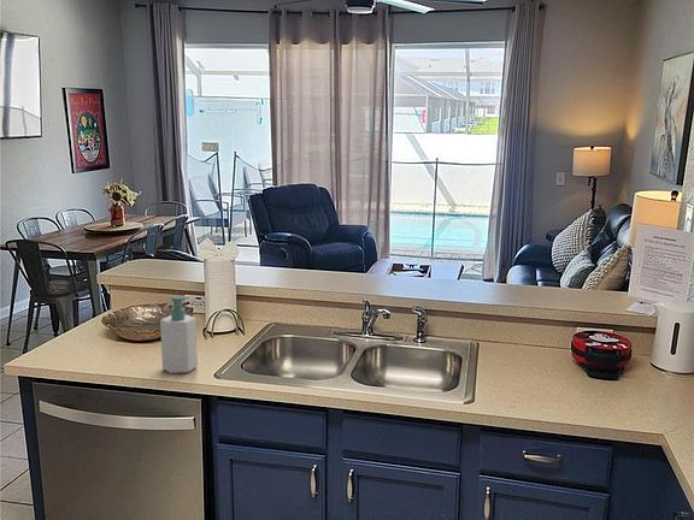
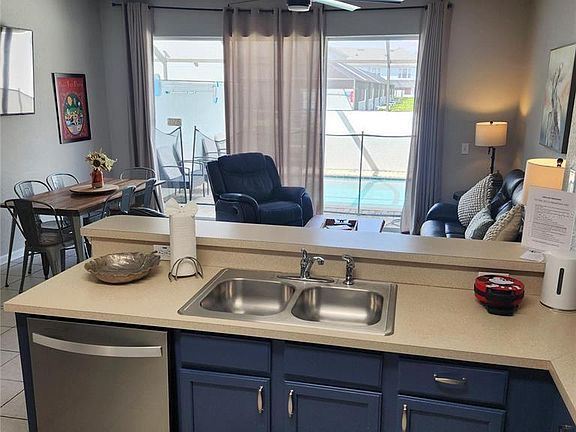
- soap bottle [159,295,199,374]
